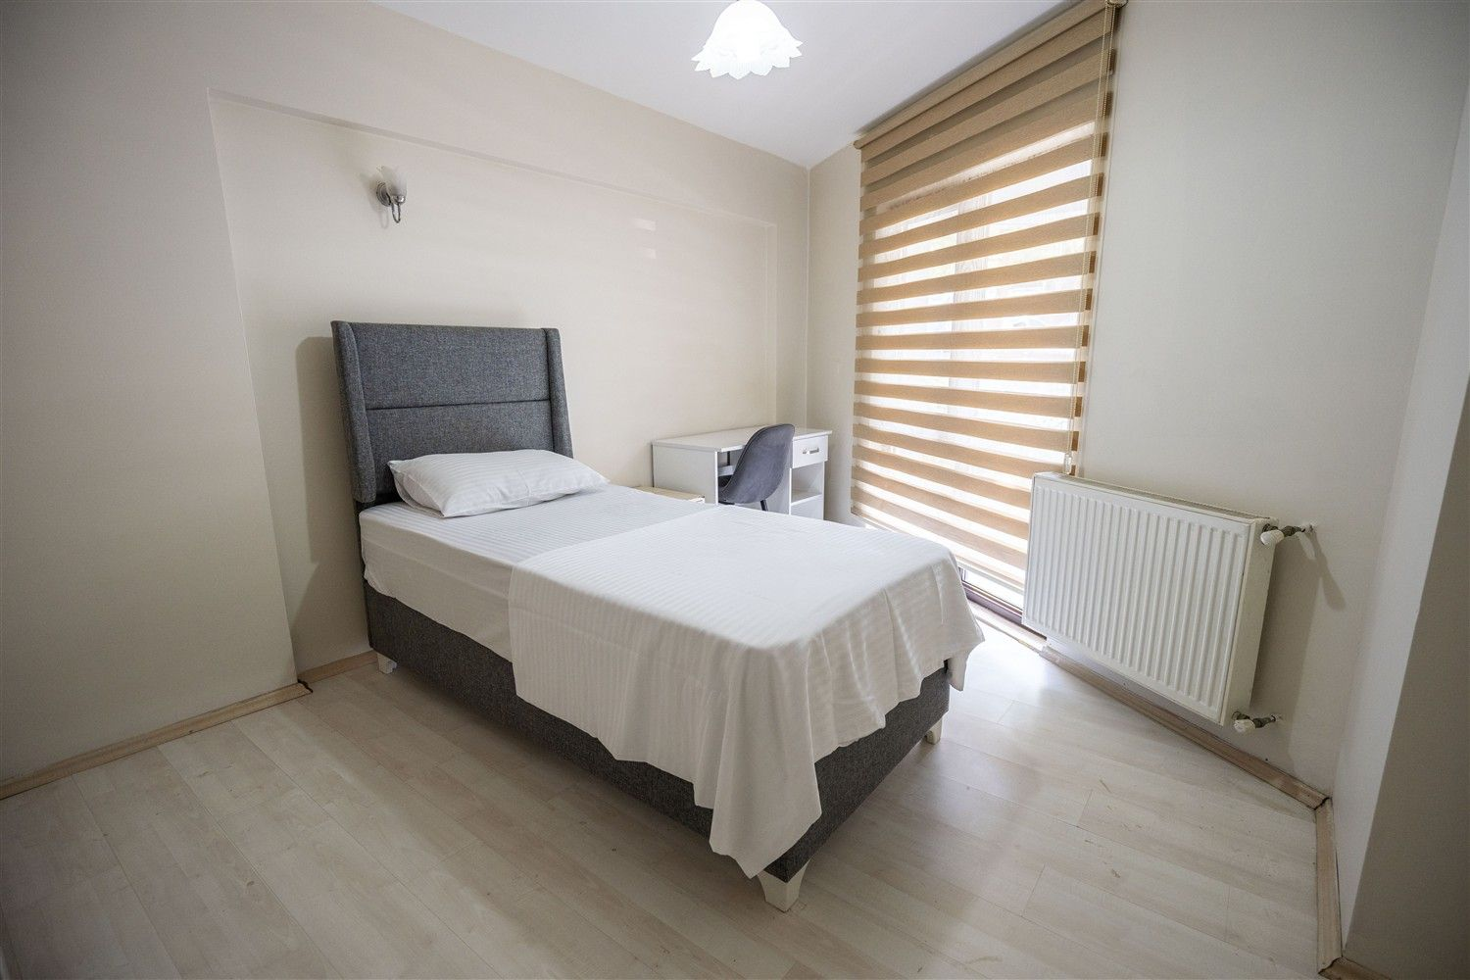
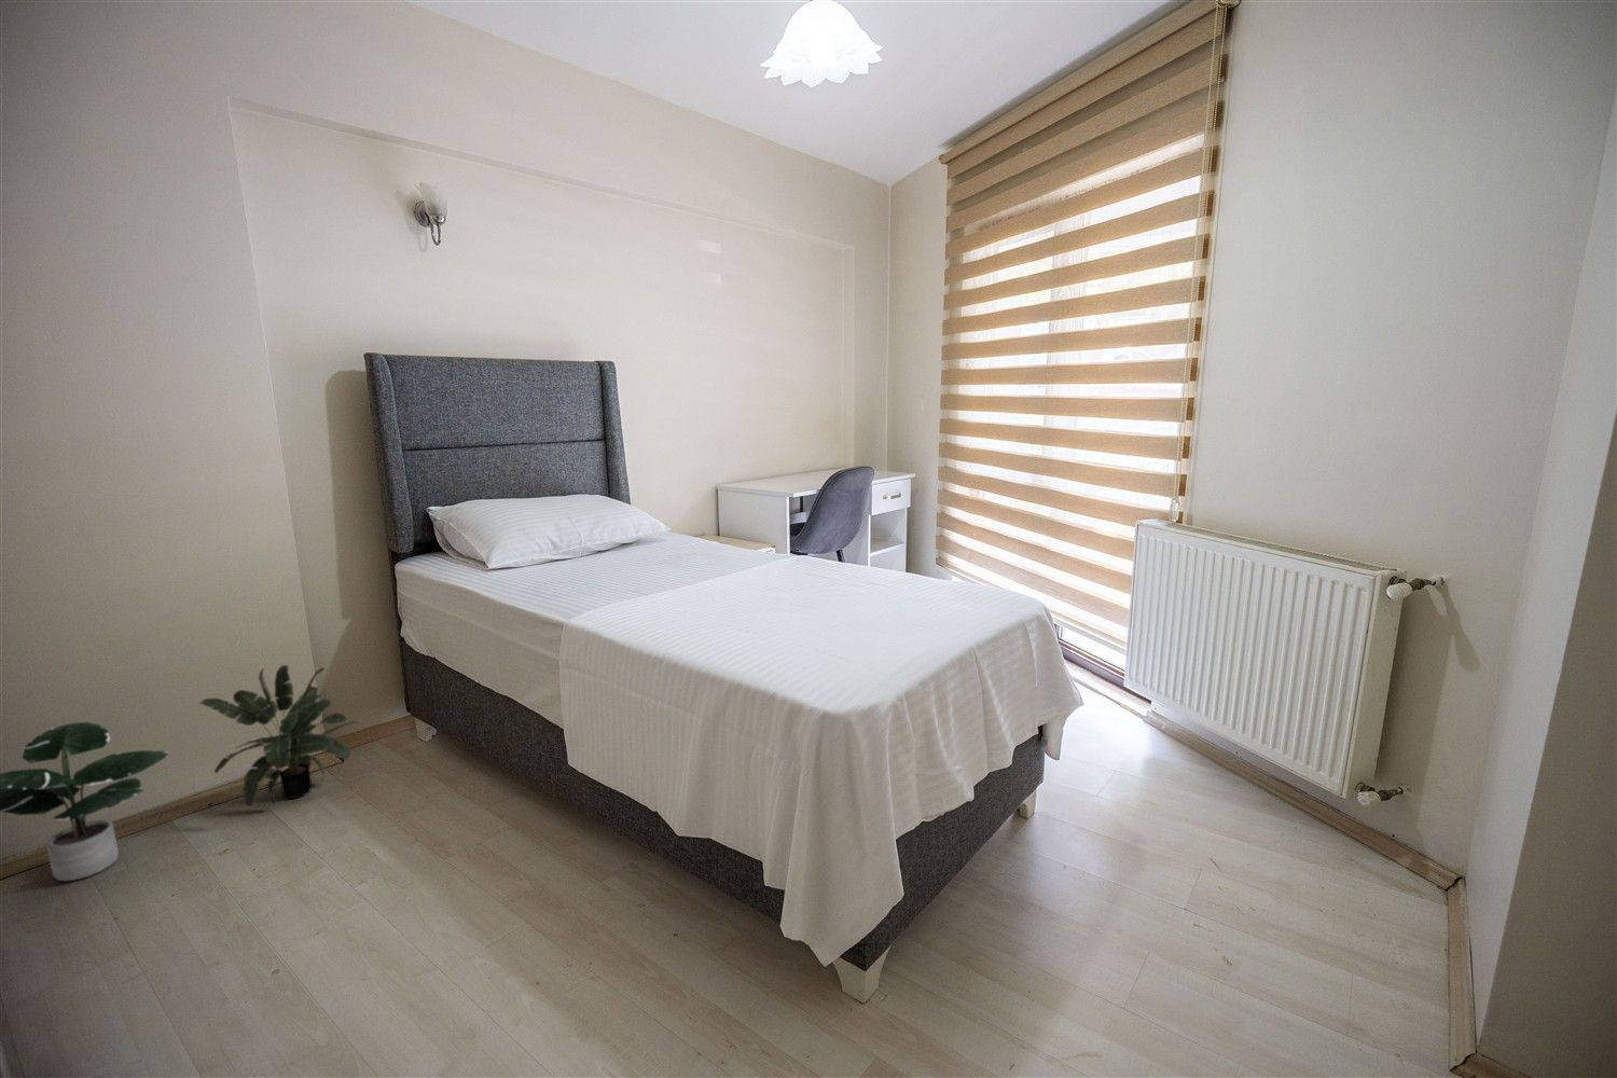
+ potted plant [200,664,361,807]
+ potted plant [0,721,170,882]
